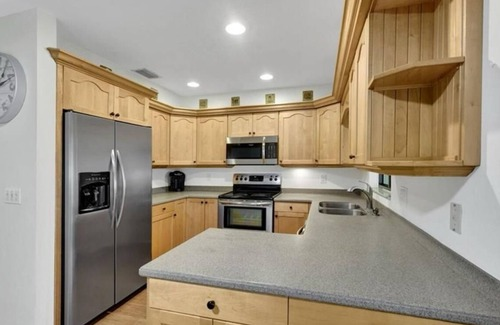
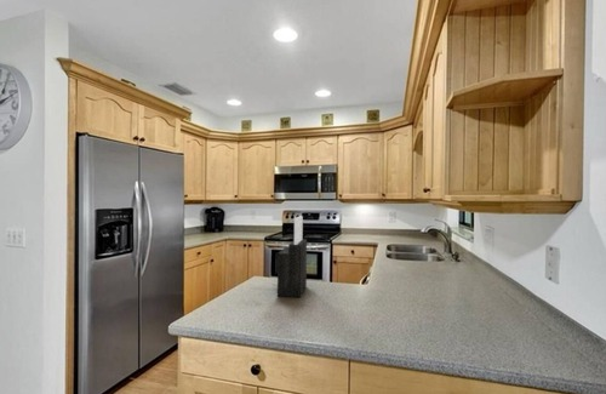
+ knife block [276,215,308,298]
